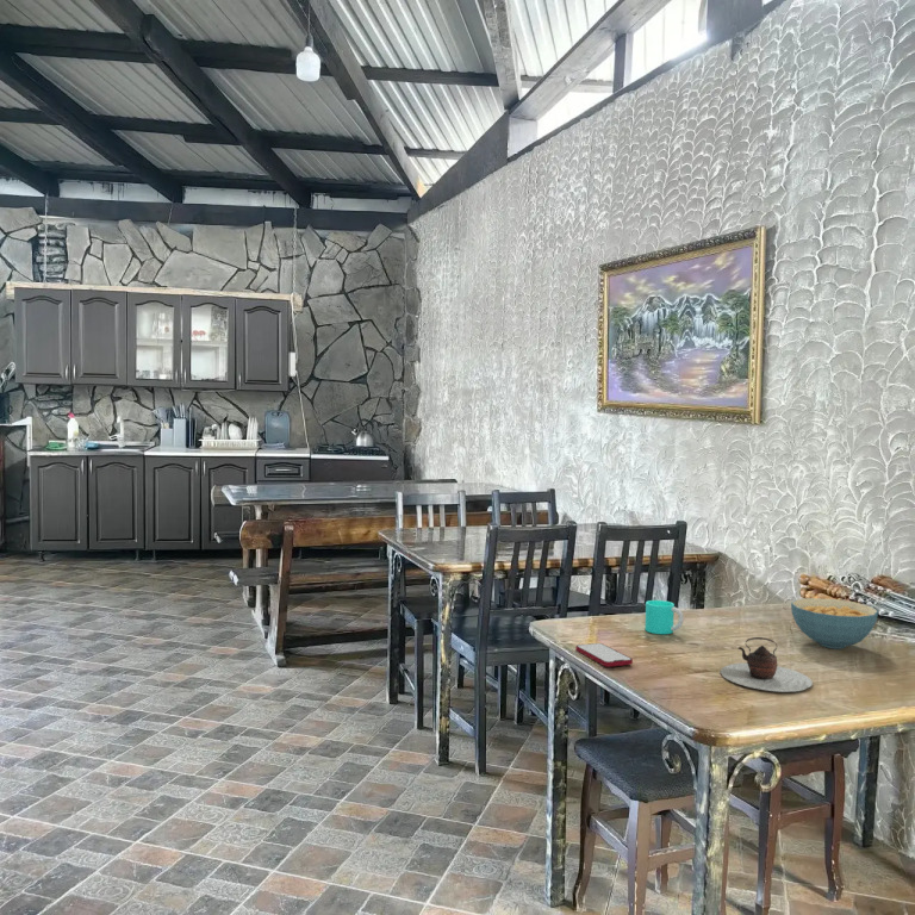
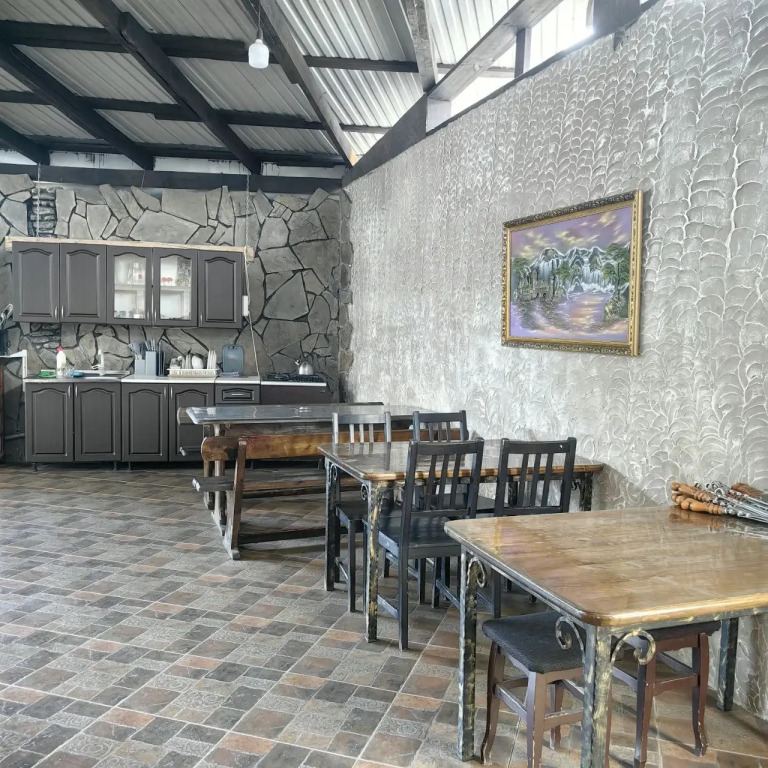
- smartphone [574,642,634,668]
- cup [643,599,685,635]
- teapot [720,636,814,693]
- cereal bowl [790,597,879,649]
